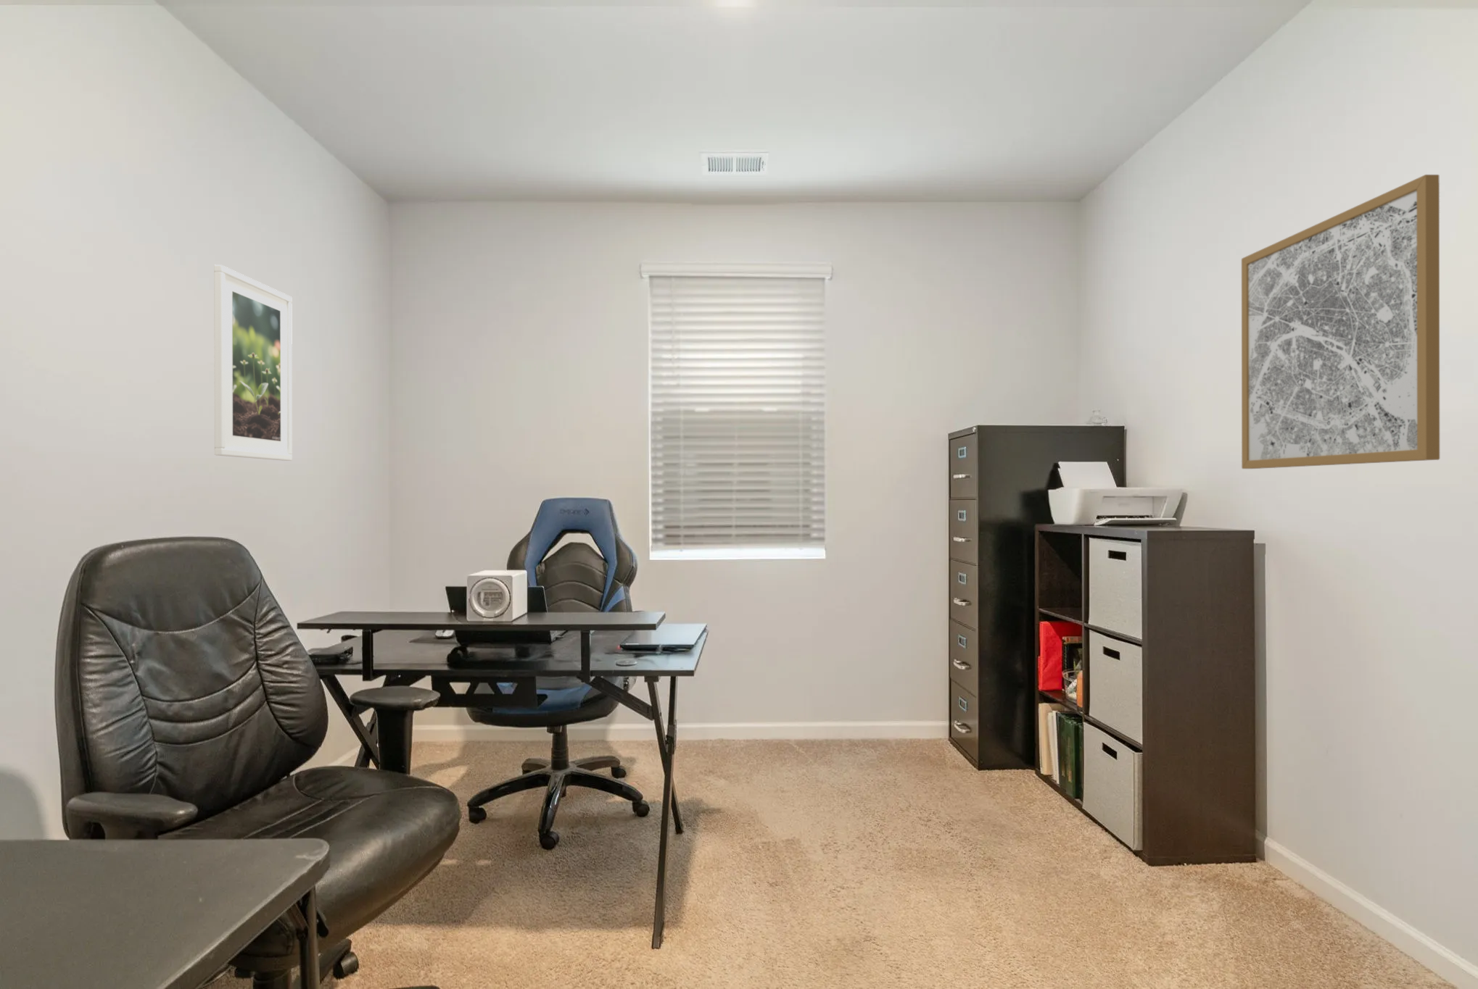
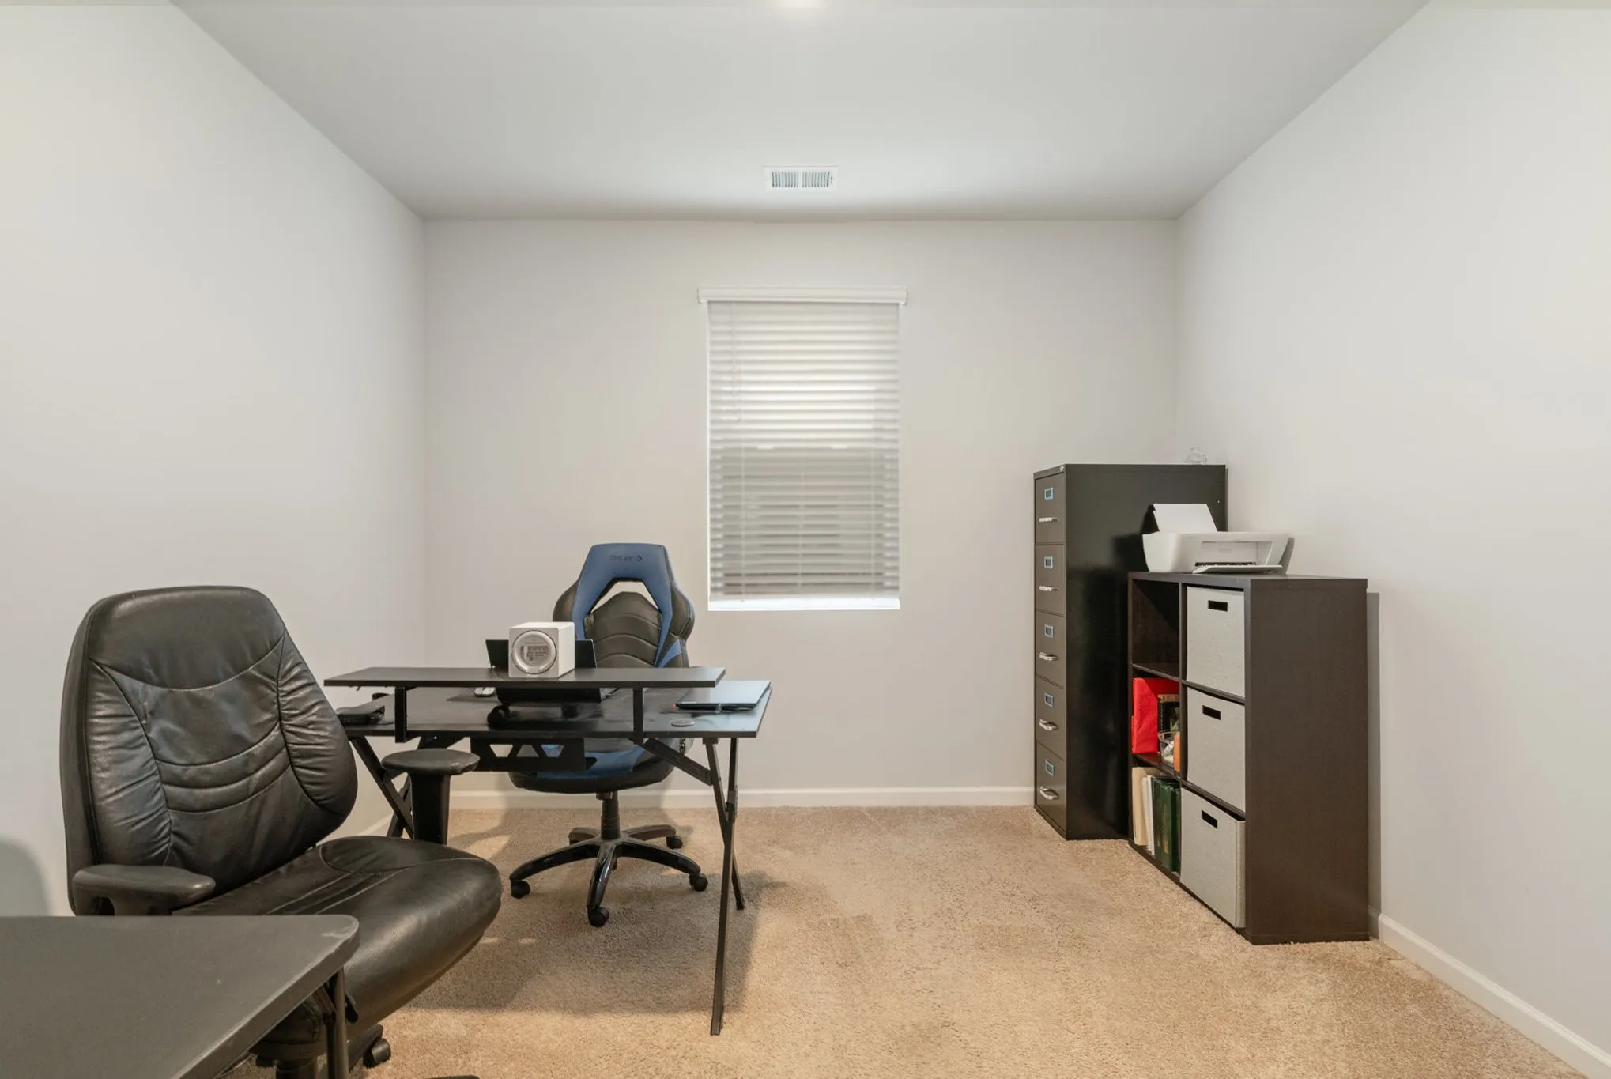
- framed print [213,264,293,461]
- wall art [1241,174,1440,469]
